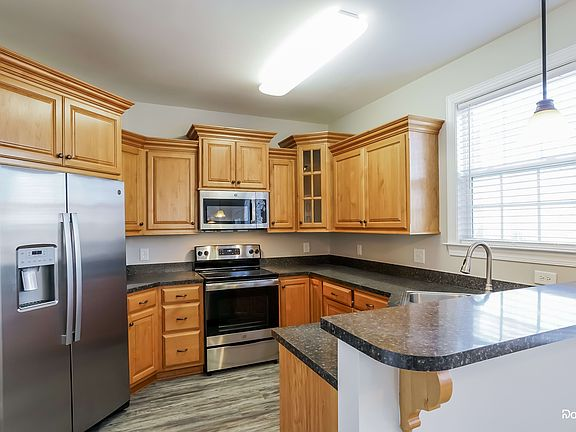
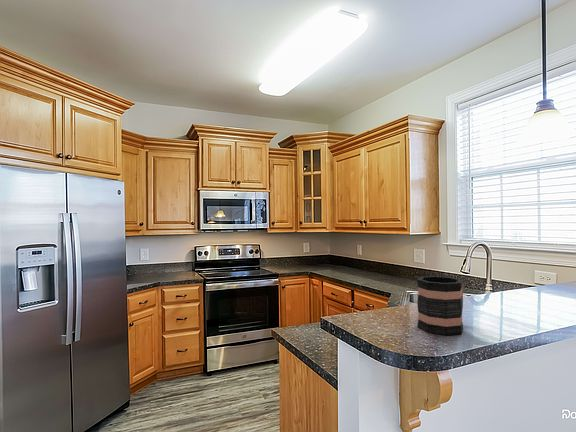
+ mug [416,275,464,336]
